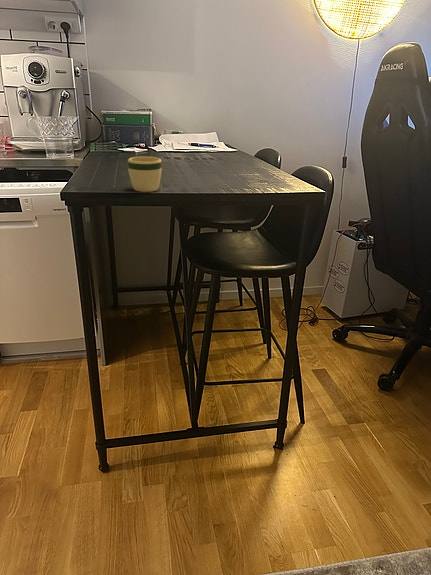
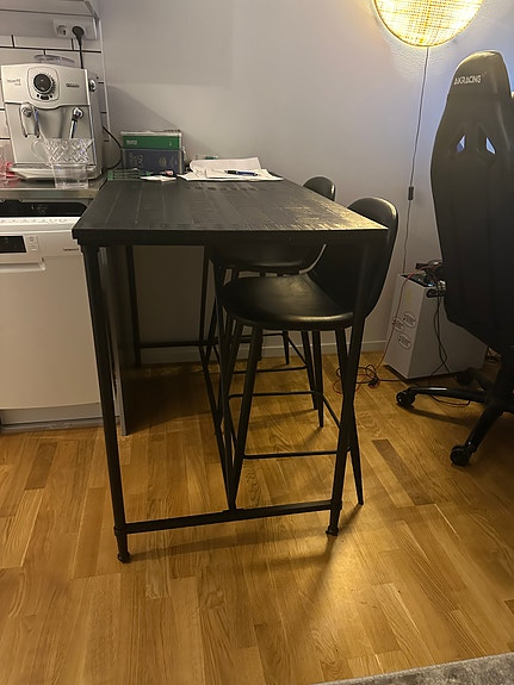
- mug [127,156,163,193]
